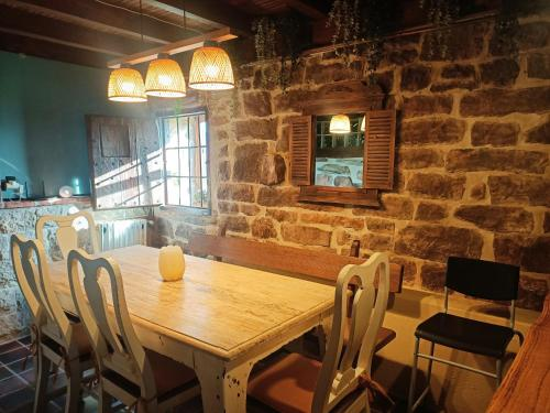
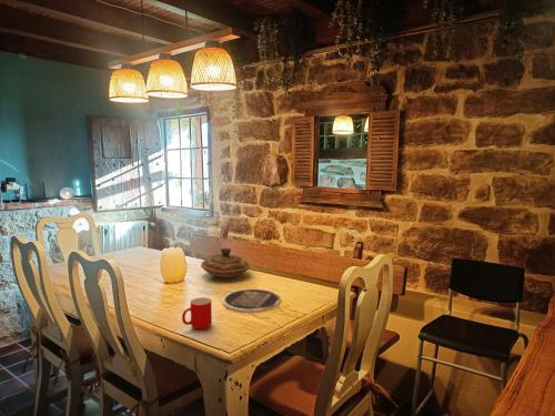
+ plate [221,287,281,313]
+ cup [181,296,213,331]
+ decorative bowl [200,246,251,280]
